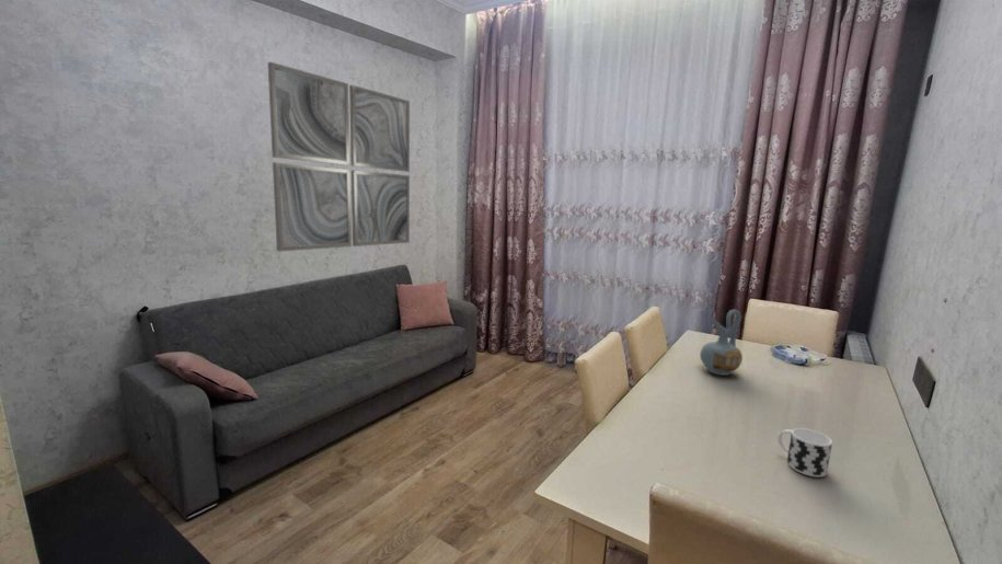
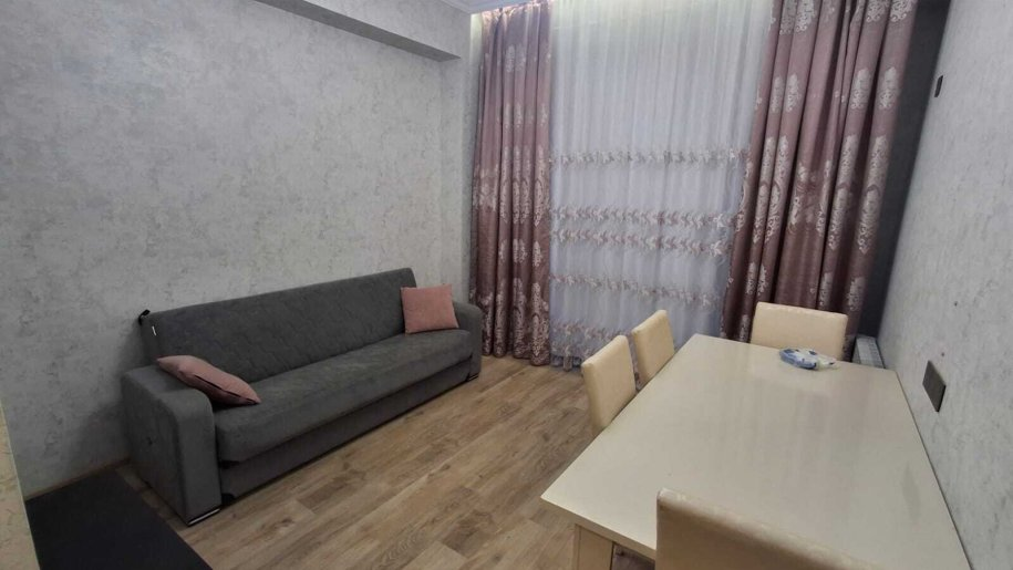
- wall art [267,60,411,252]
- cup [776,427,833,477]
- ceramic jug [699,309,744,377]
